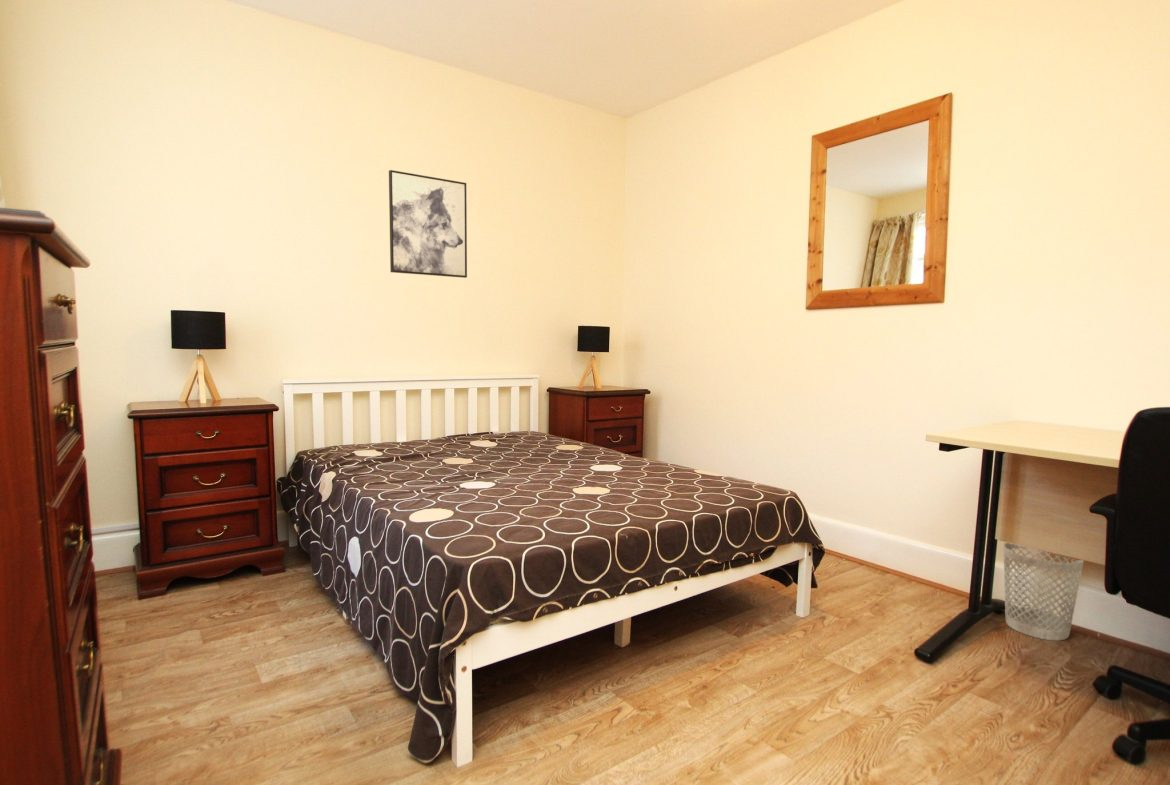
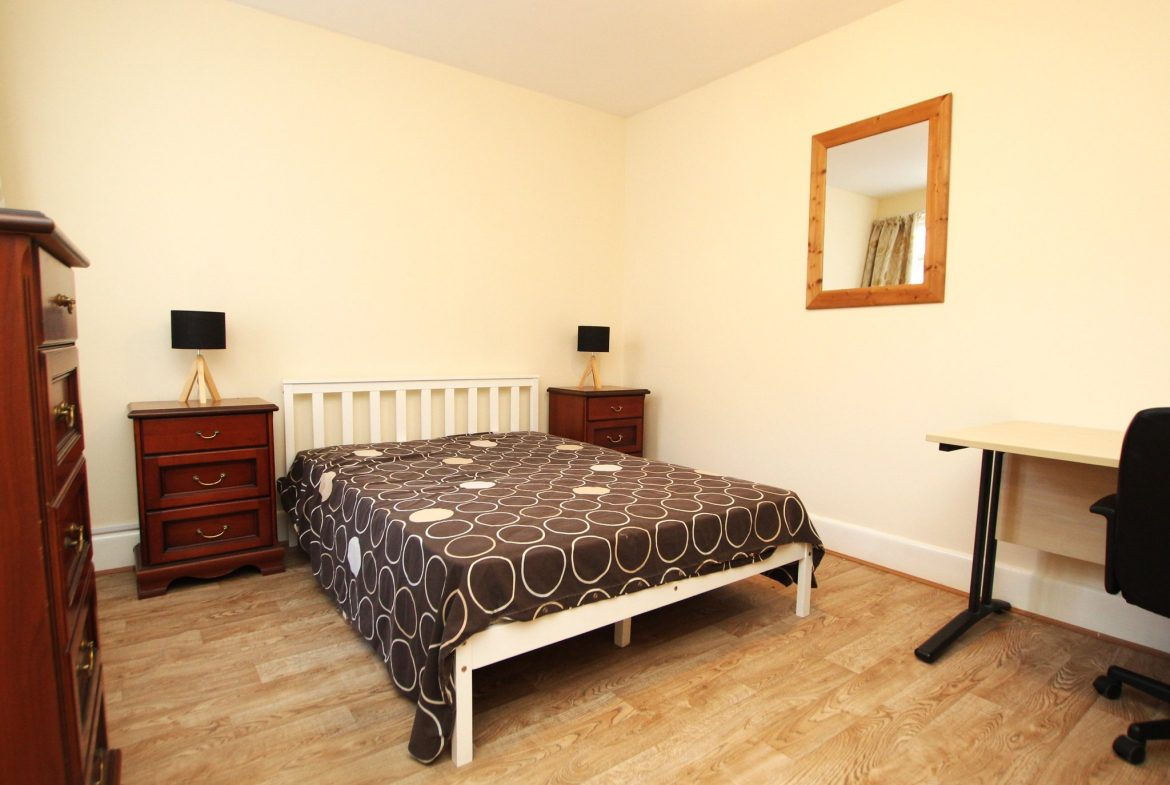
- wall art [388,169,468,279]
- wastebasket [1002,542,1085,641]
